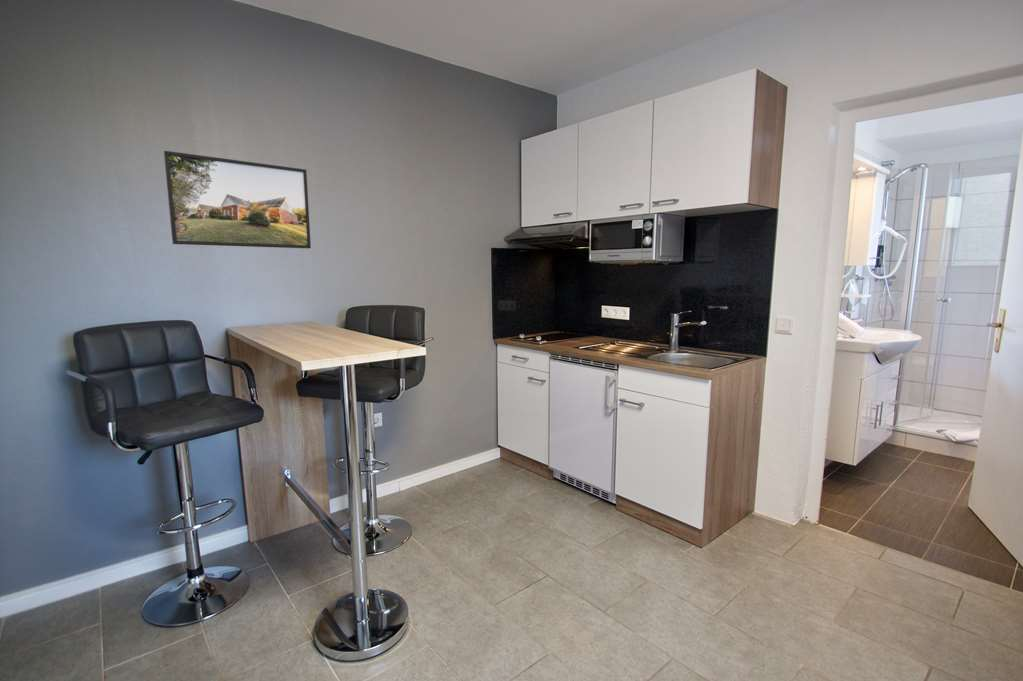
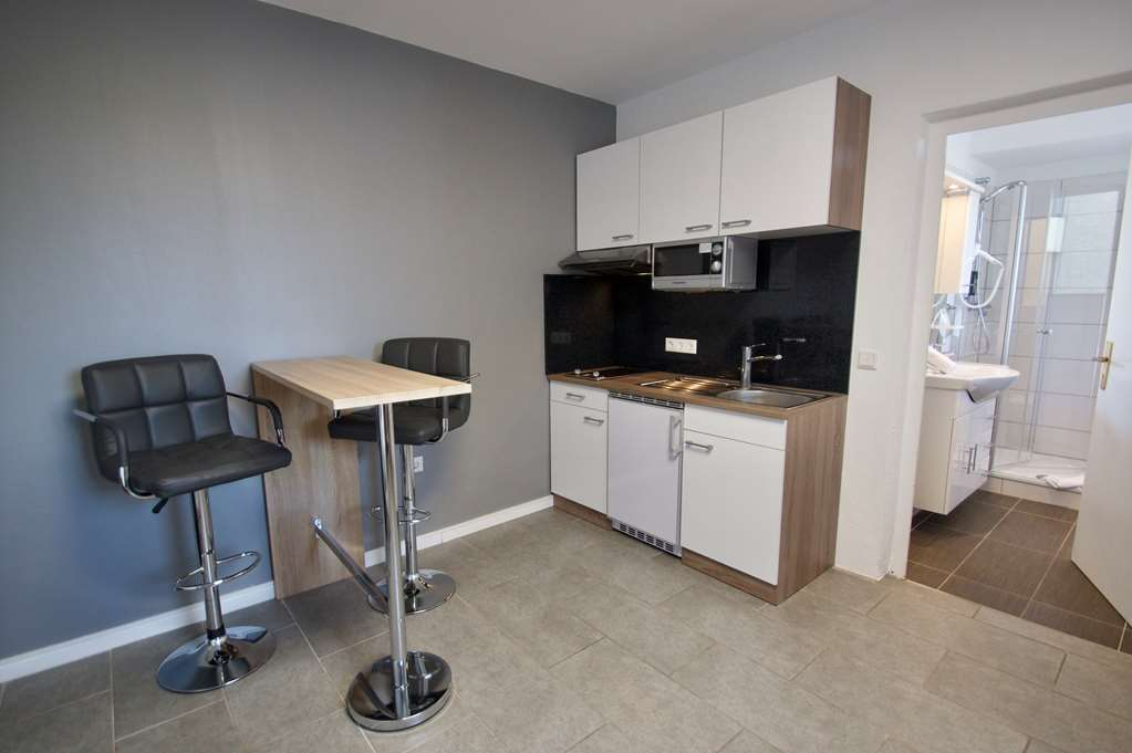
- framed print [163,150,312,249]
